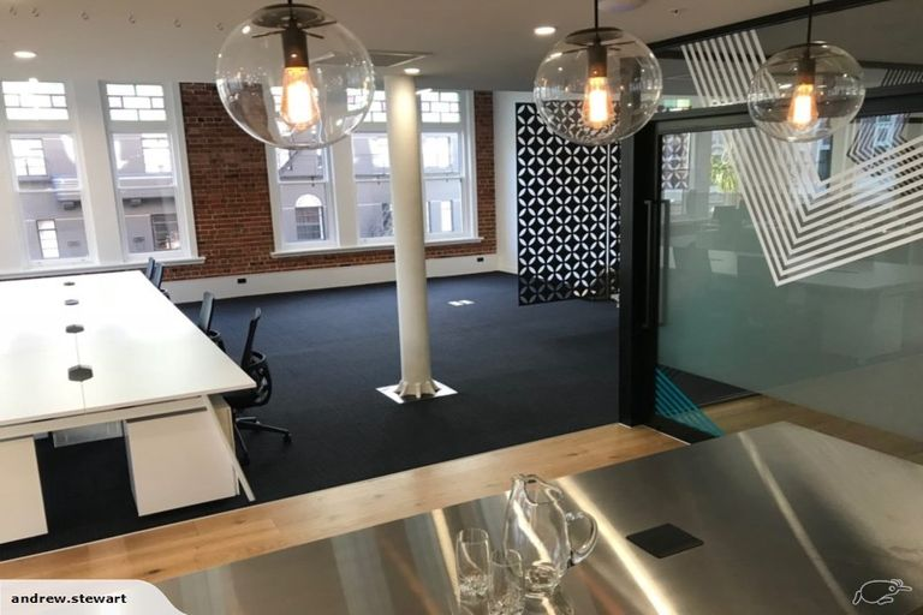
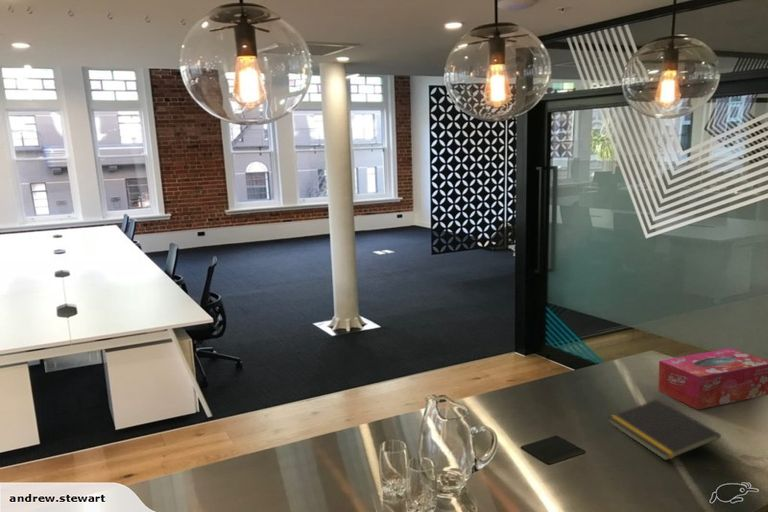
+ notepad [607,398,722,461]
+ tissue box [657,347,768,410]
